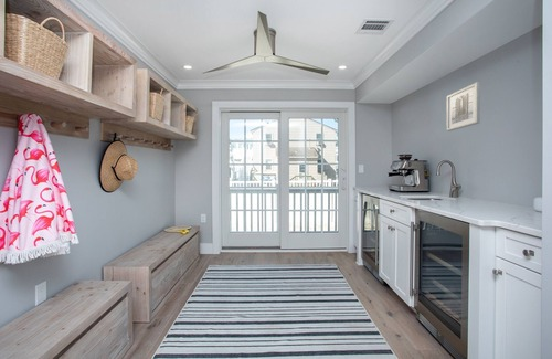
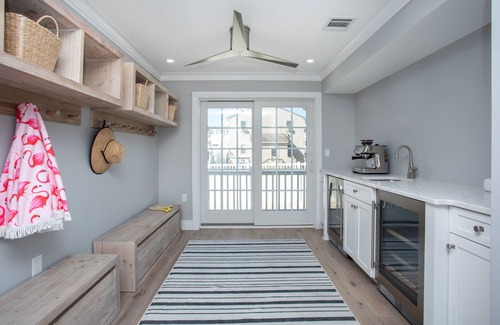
- wall art [446,81,481,133]
